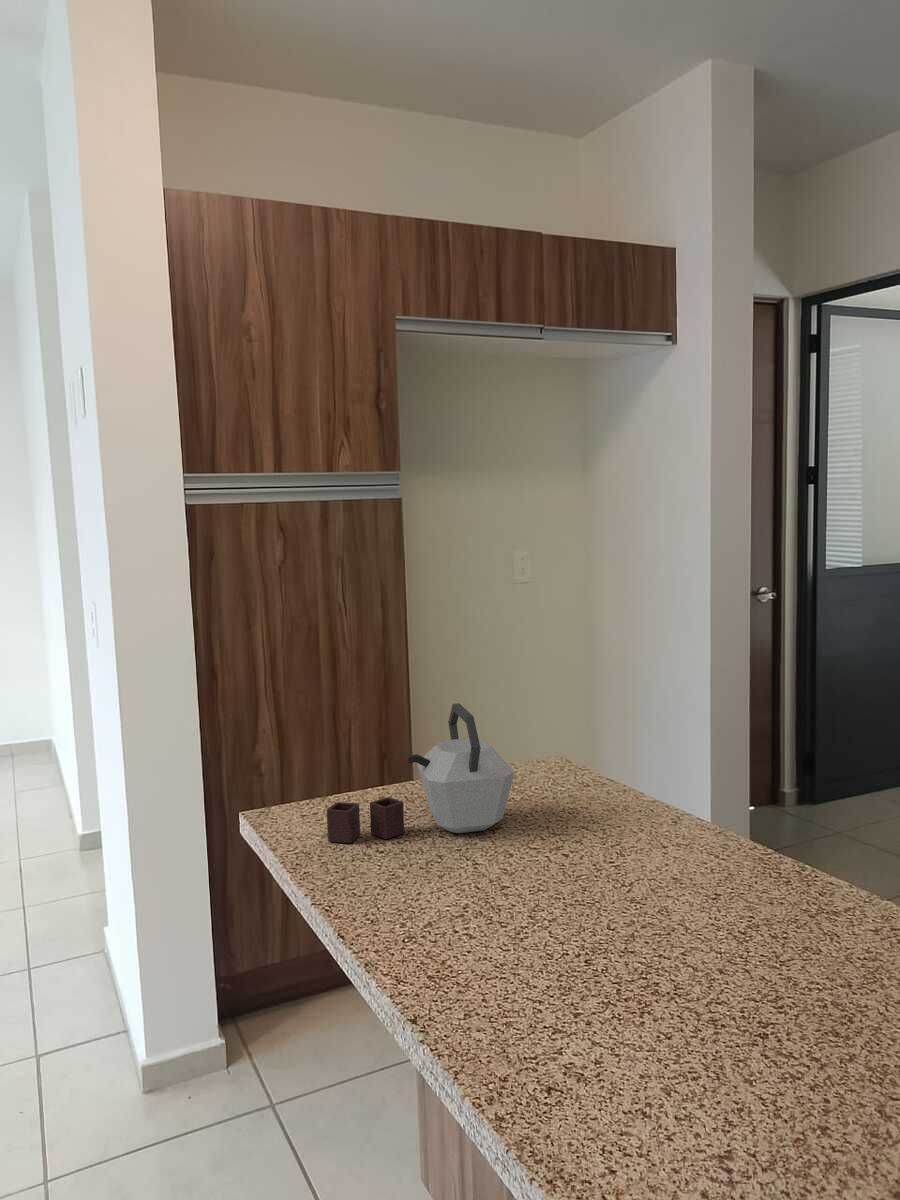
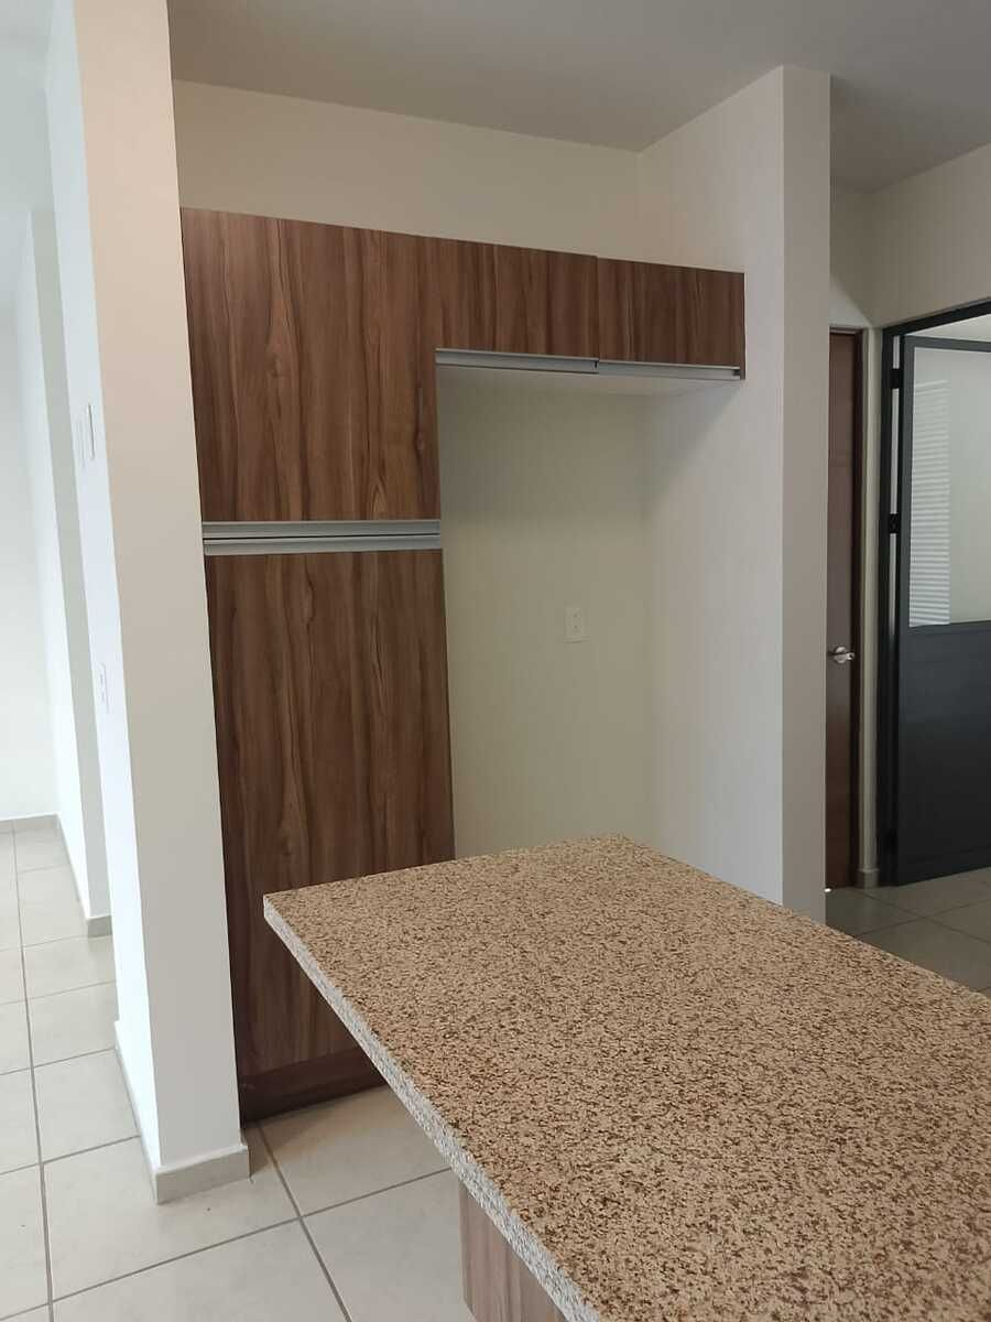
- kettle [326,702,515,844]
